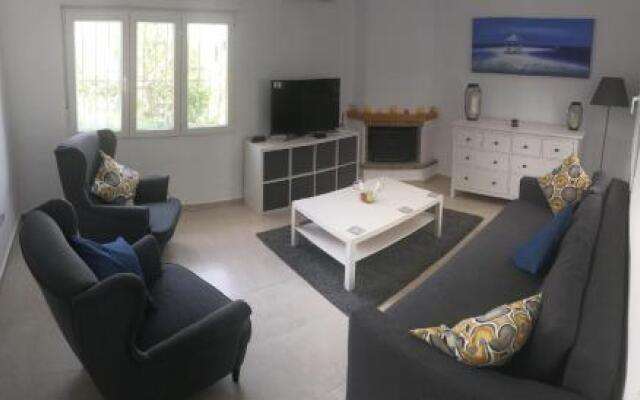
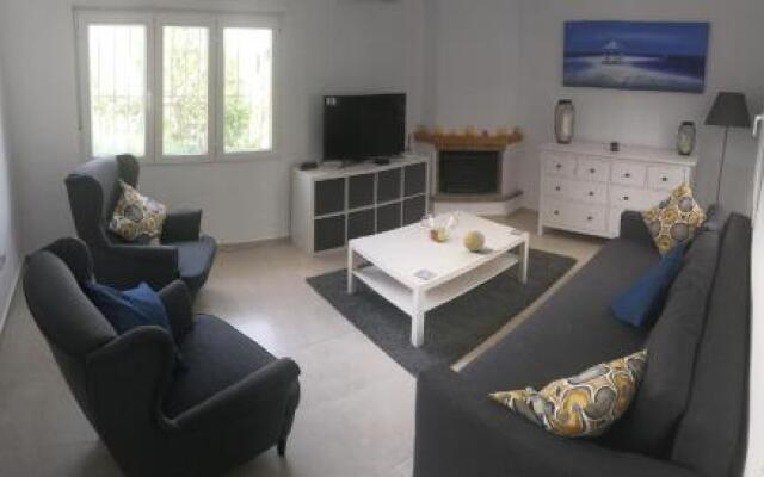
+ decorative ball [462,229,486,253]
